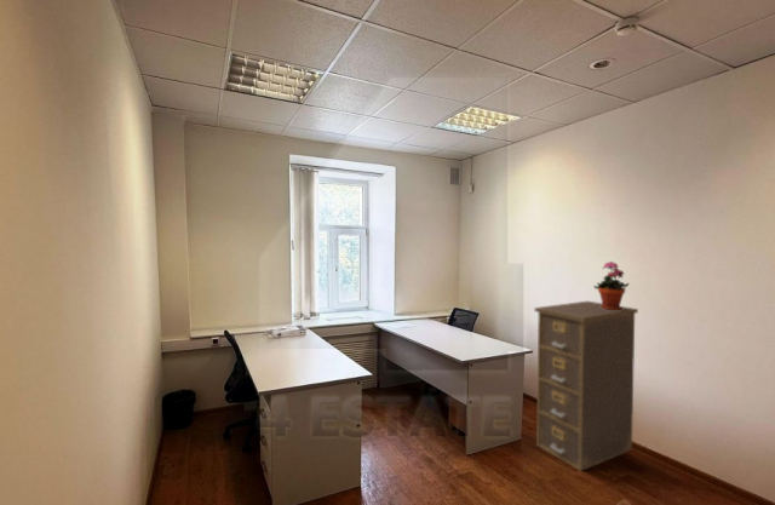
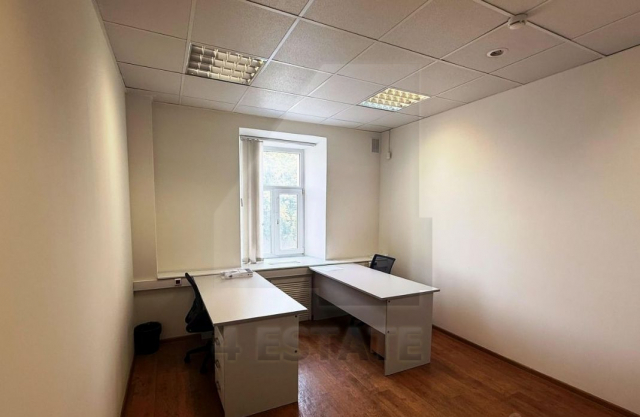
- potted plant [593,260,631,310]
- filing cabinet [534,300,639,472]
